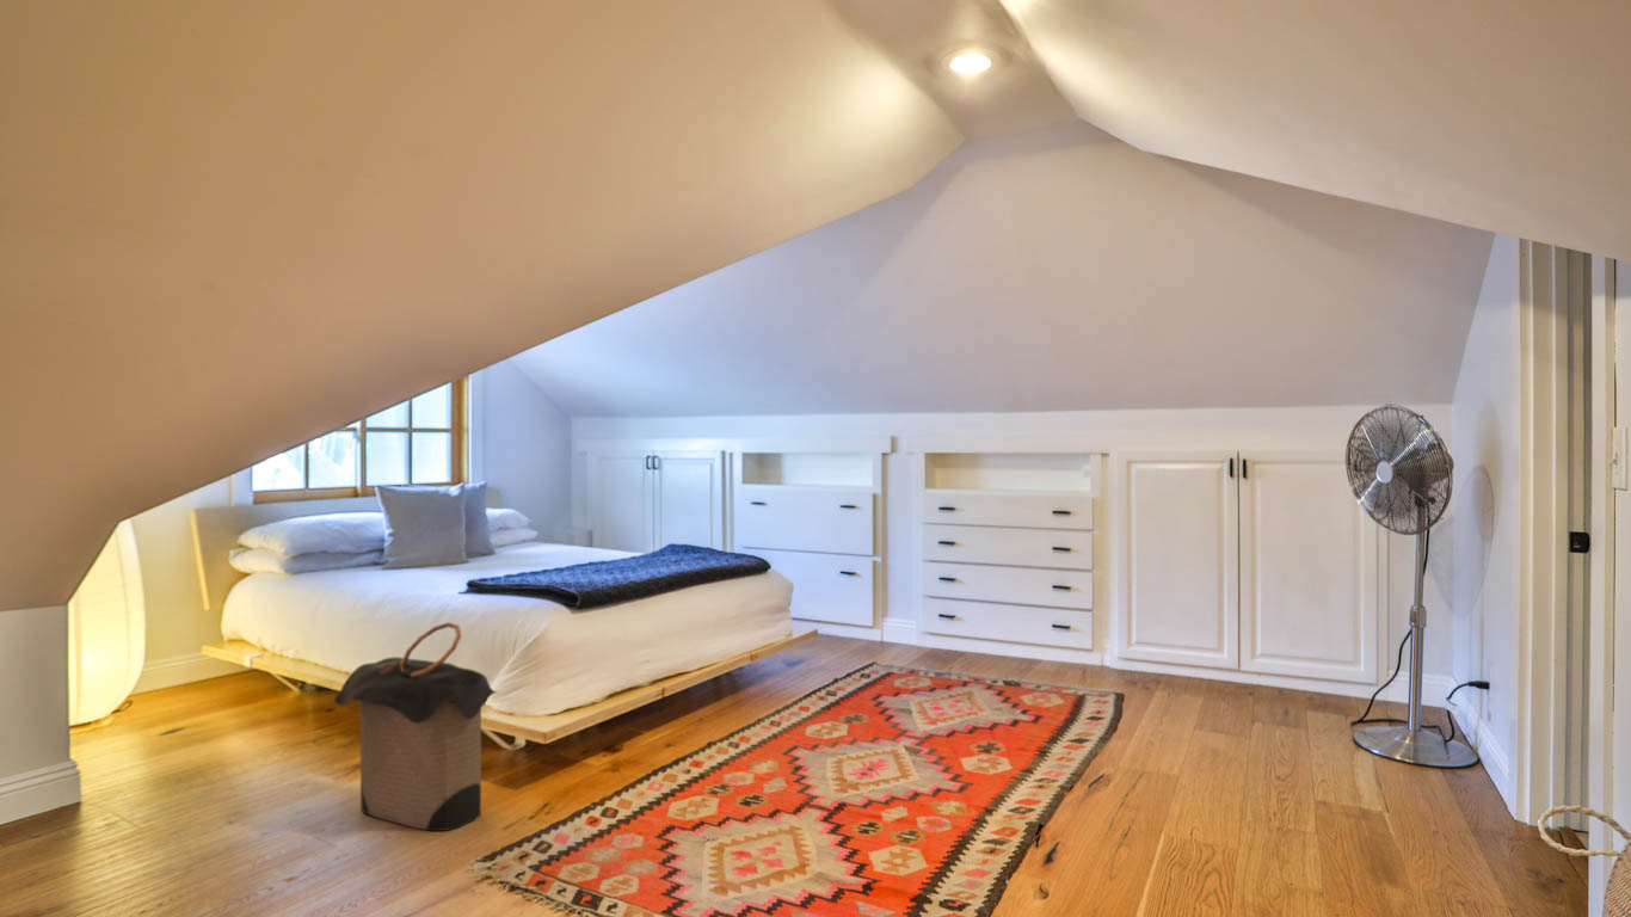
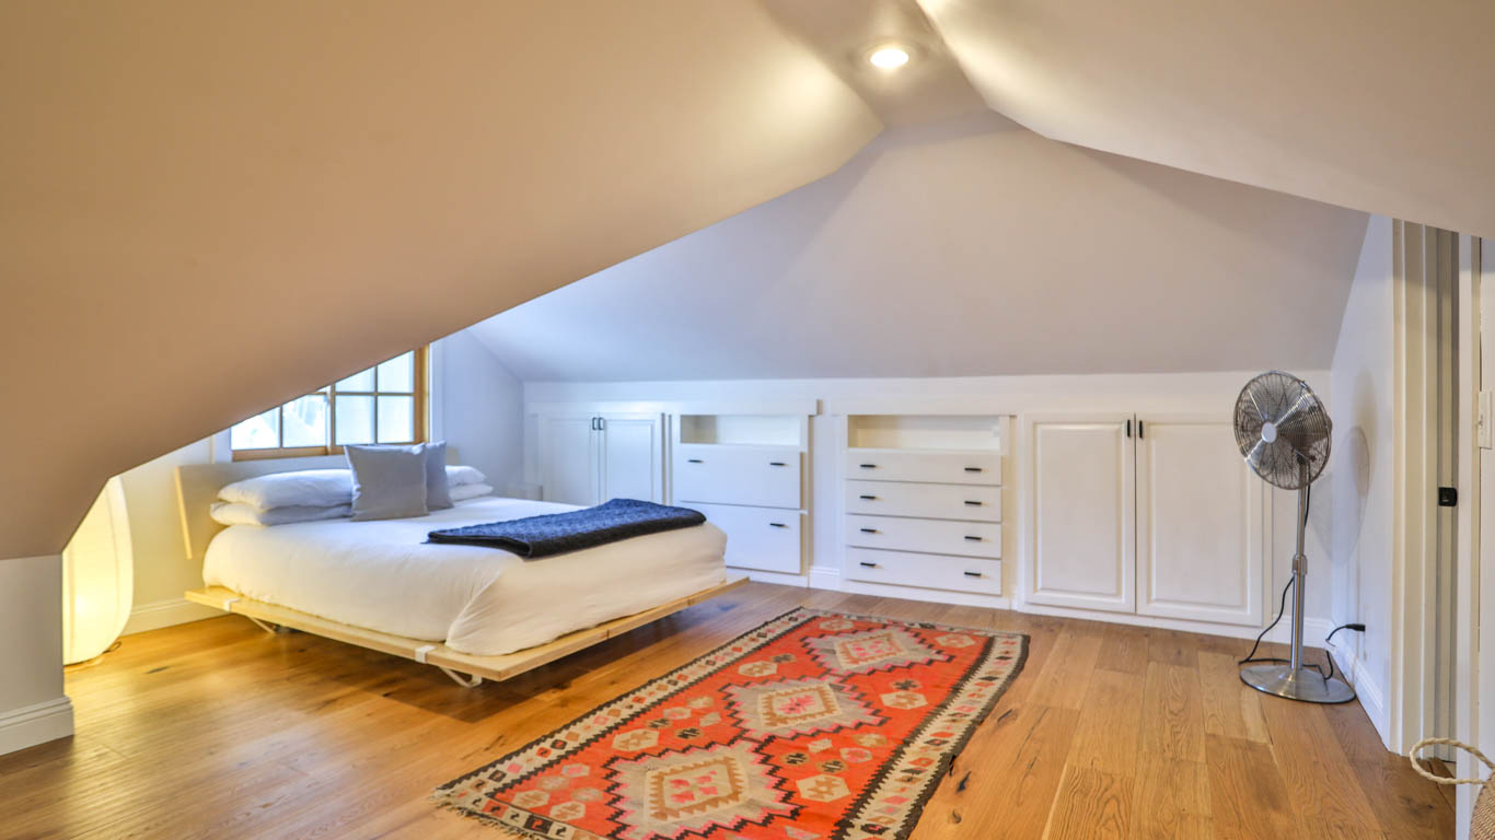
- laundry hamper [333,621,499,832]
